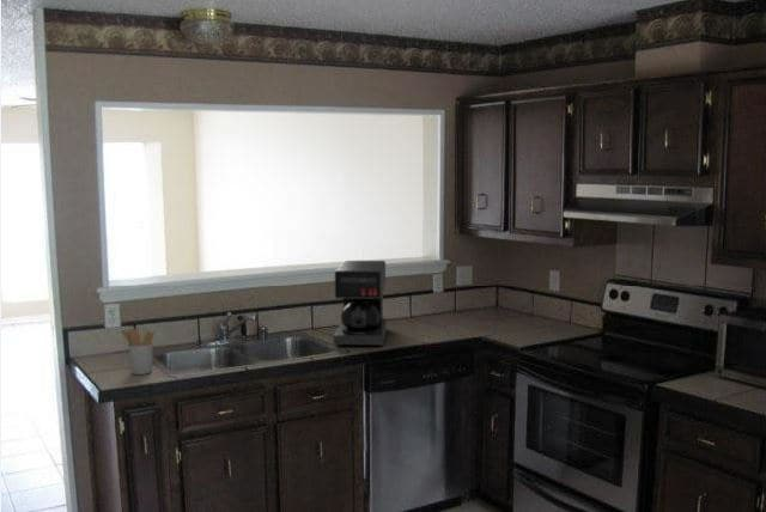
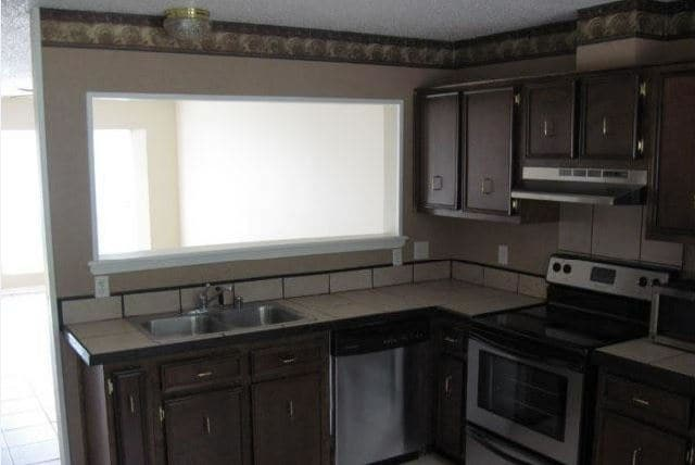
- coffee maker [333,260,388,348]
- utensil holder [120,327,156,376]
